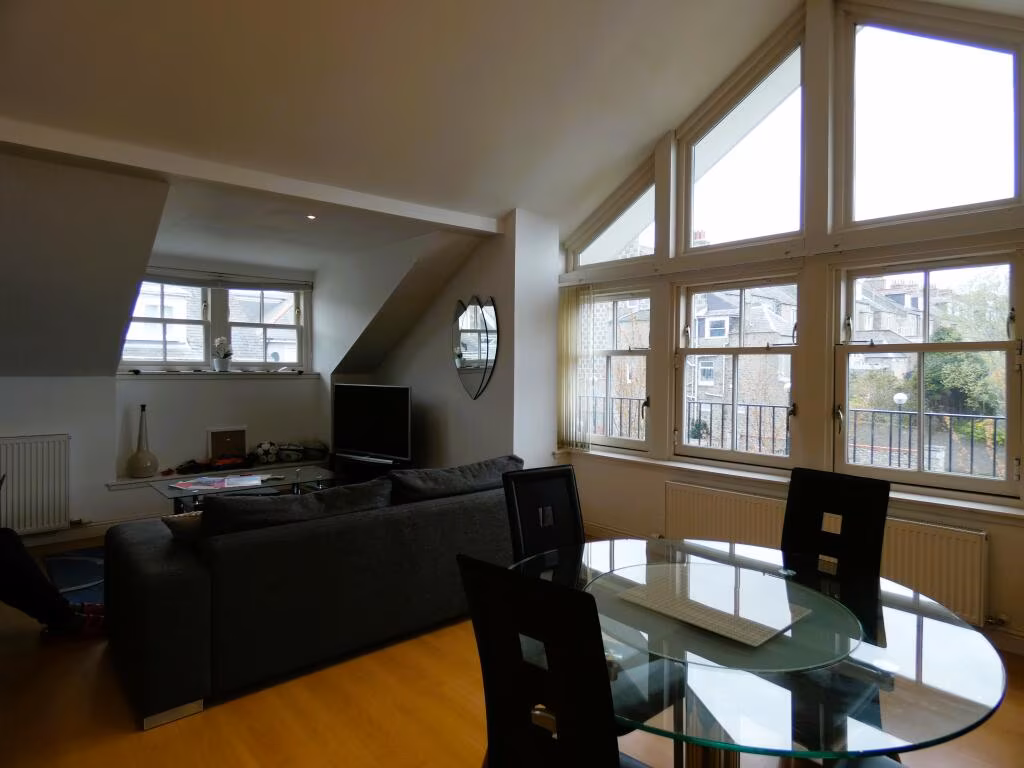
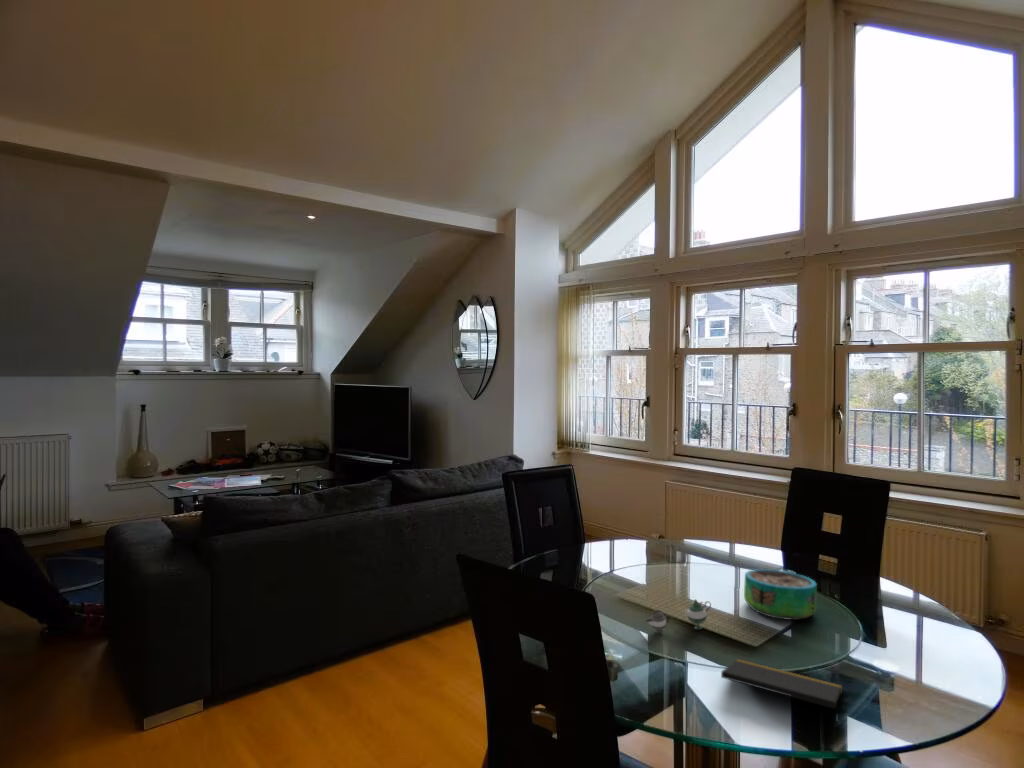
+ notepad [720,658,843,725]
+ decorative bowl [743,568,818,621]
+ teapot [645,599,712,634]
